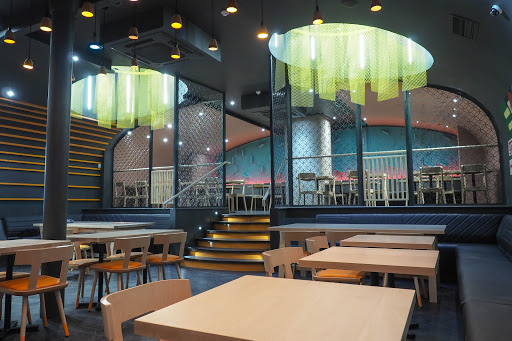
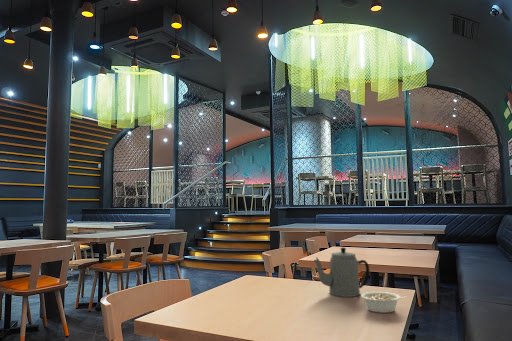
+ legume [360,291,408,314]
+ teapot [313,246,370,298]
